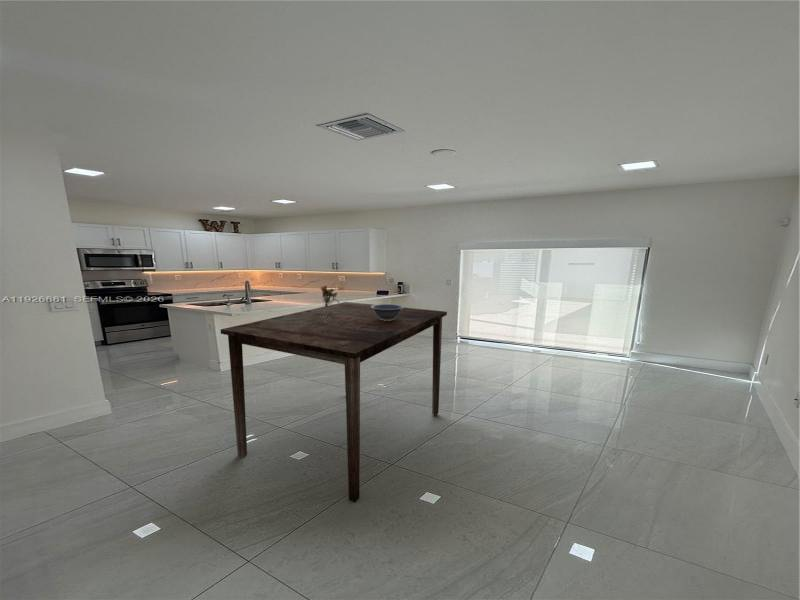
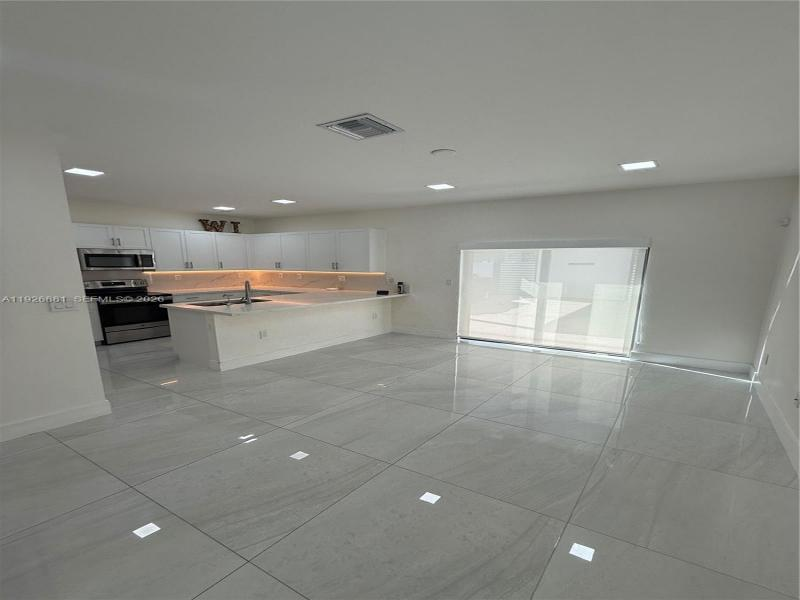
- decorative bowl [371,303,405,321]
- dining table [219,301,448,503]
- bouquet [319,285,340,323]
